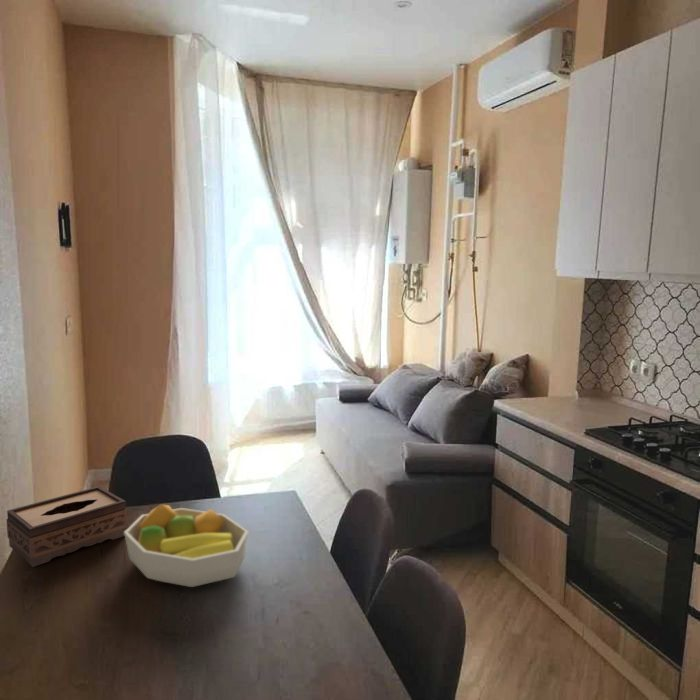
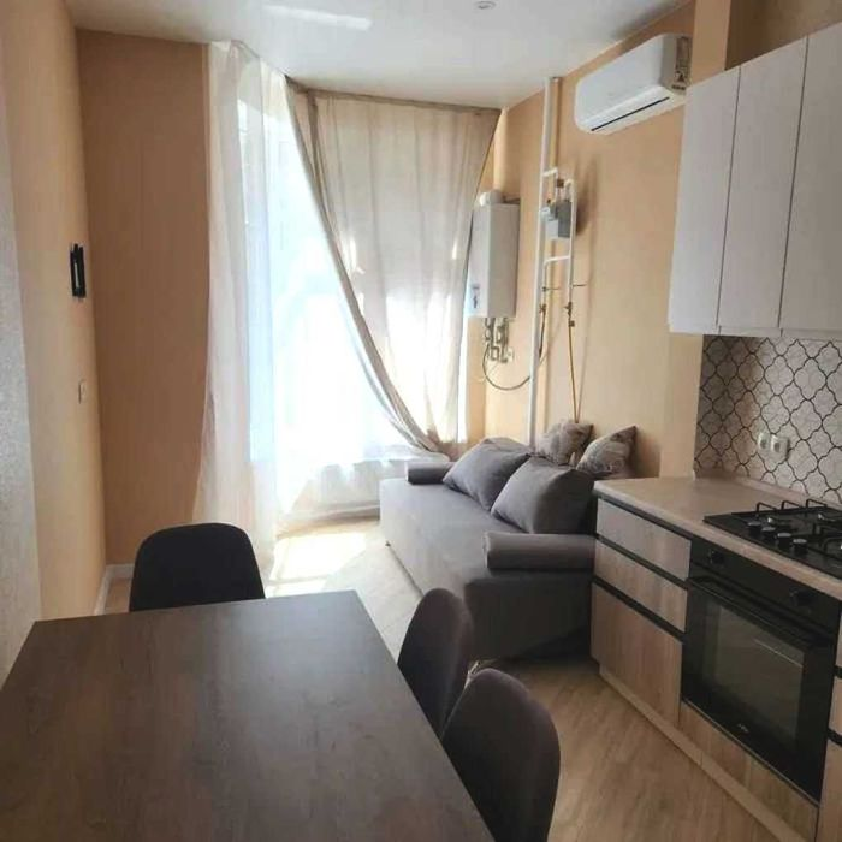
- tissue box [5,485,129,568]
- fruit bowl [124,503,249,588]
